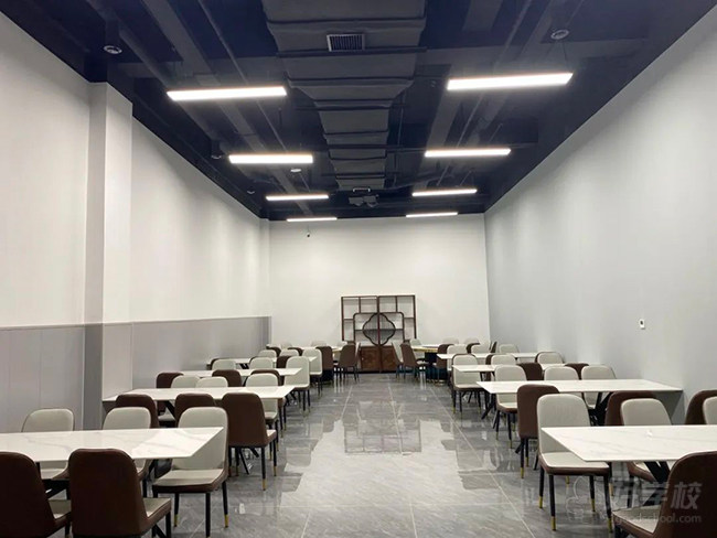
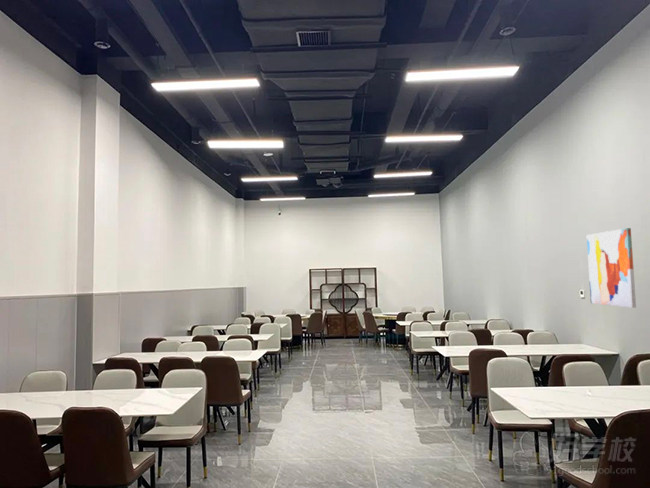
+ wall art [586,227,637,309]
